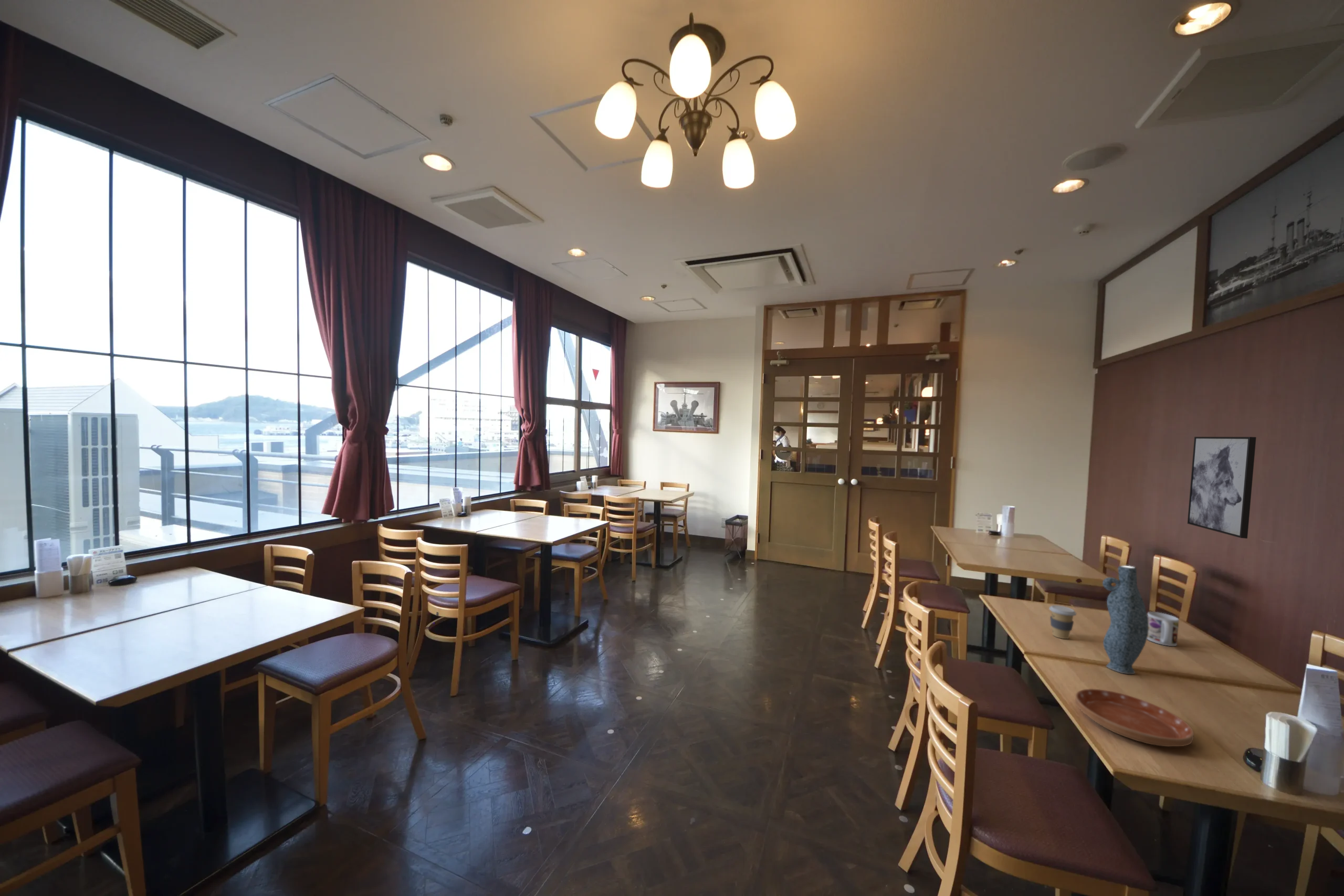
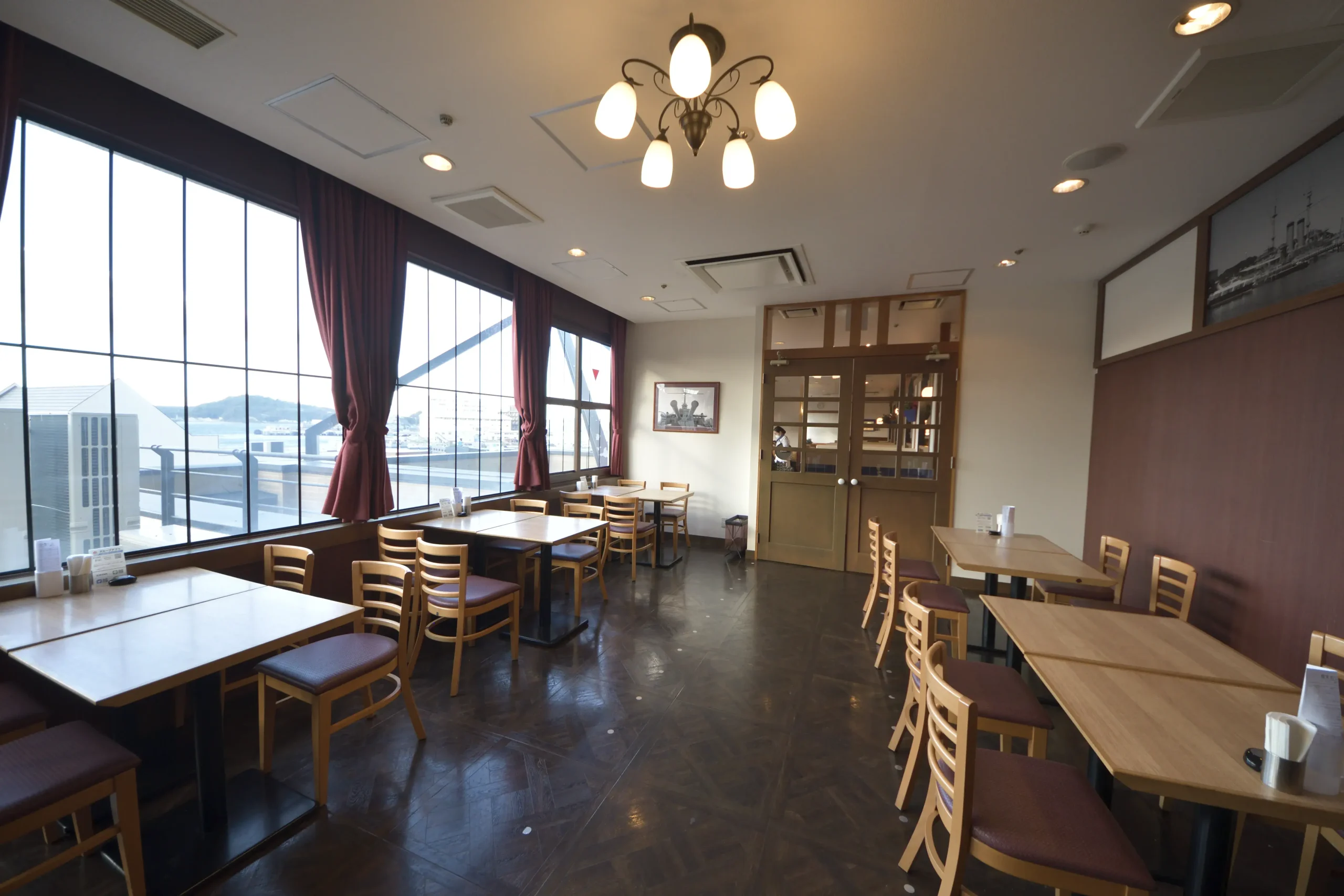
- wall art [1187,436,1257,539]
- coffee cup [1048,605,1077,639]
- vase [1102,565,1149,674]
- saucer [1075,688,1194,747]
- mug [1147,611,1180,647]
